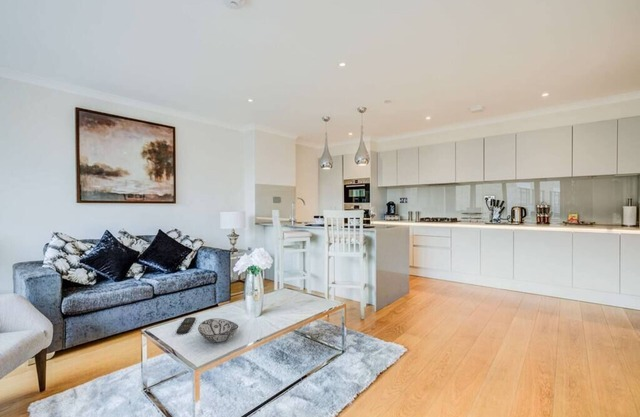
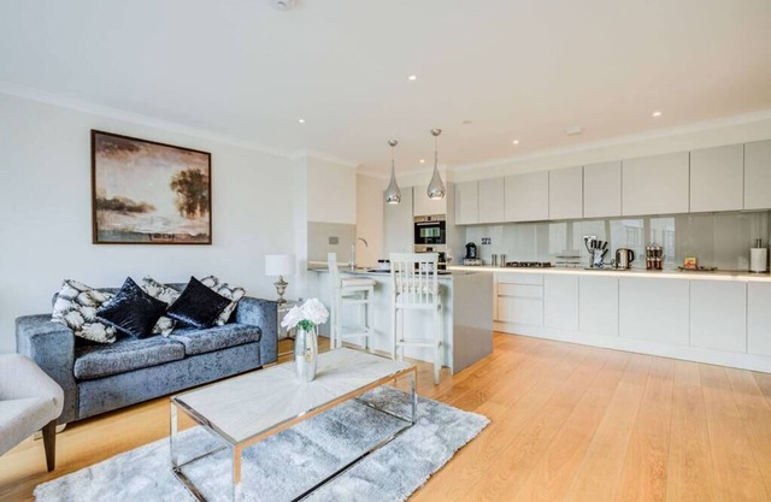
- decorative bowl [197,317,239,343]
- remote control [175,316,196,335]
